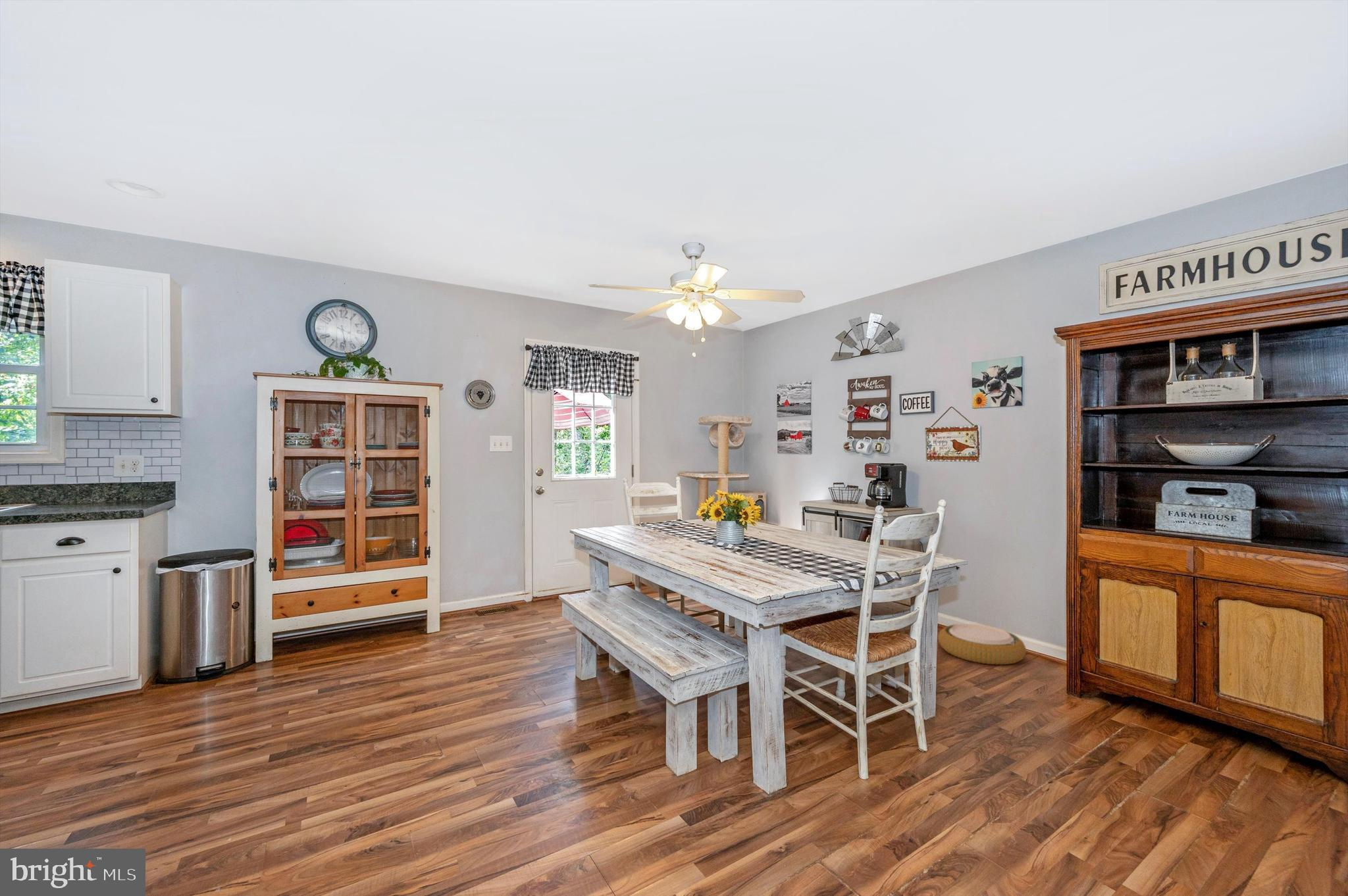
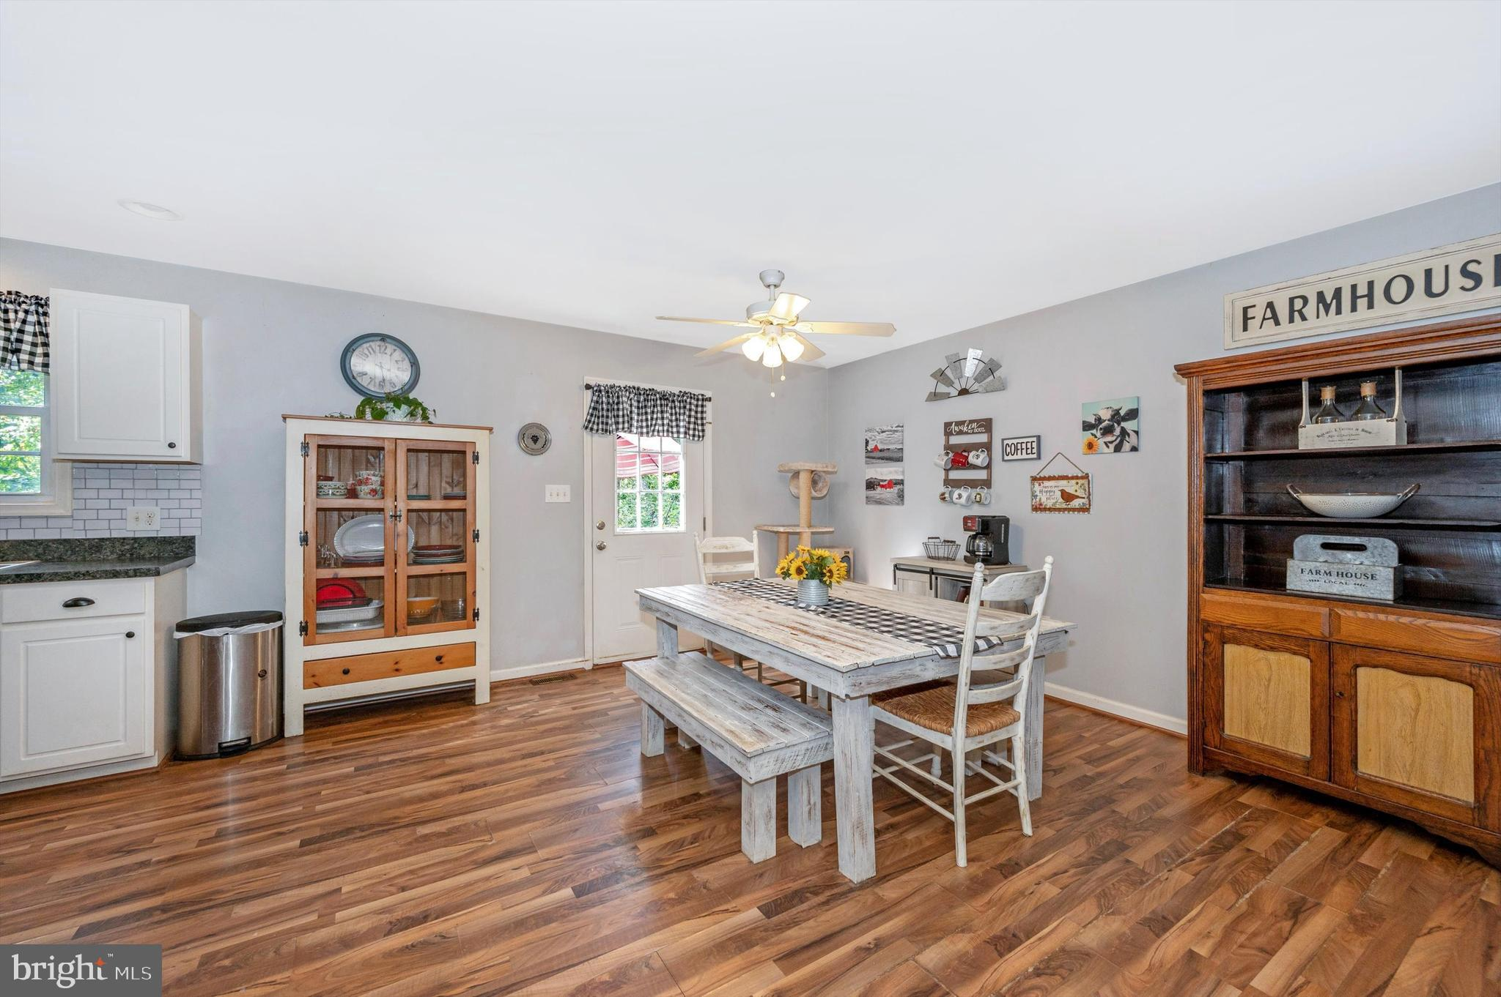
- woven basket [937,623,1027,666]
